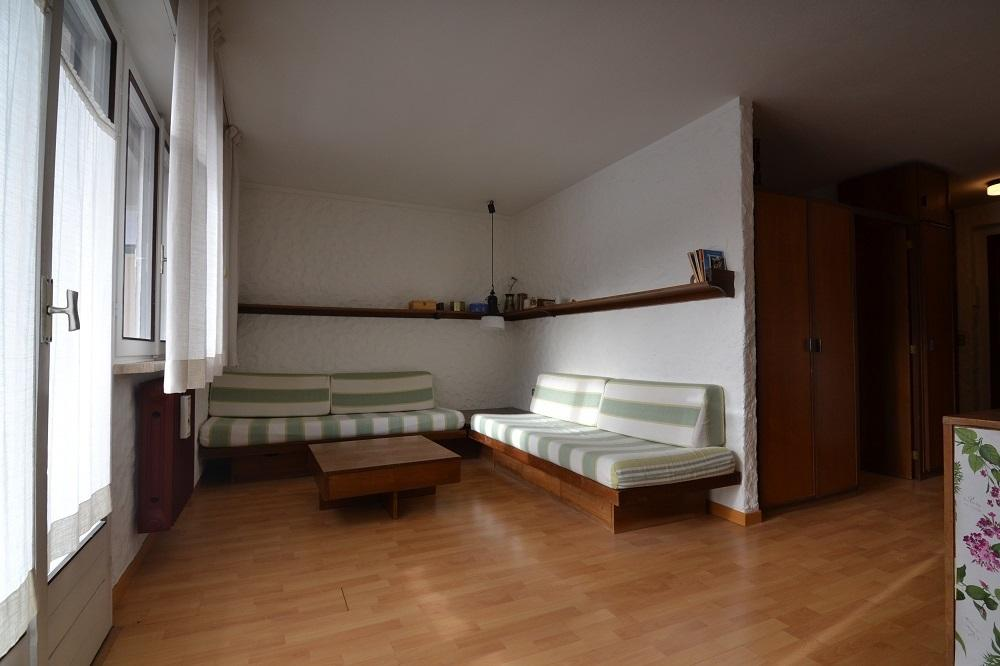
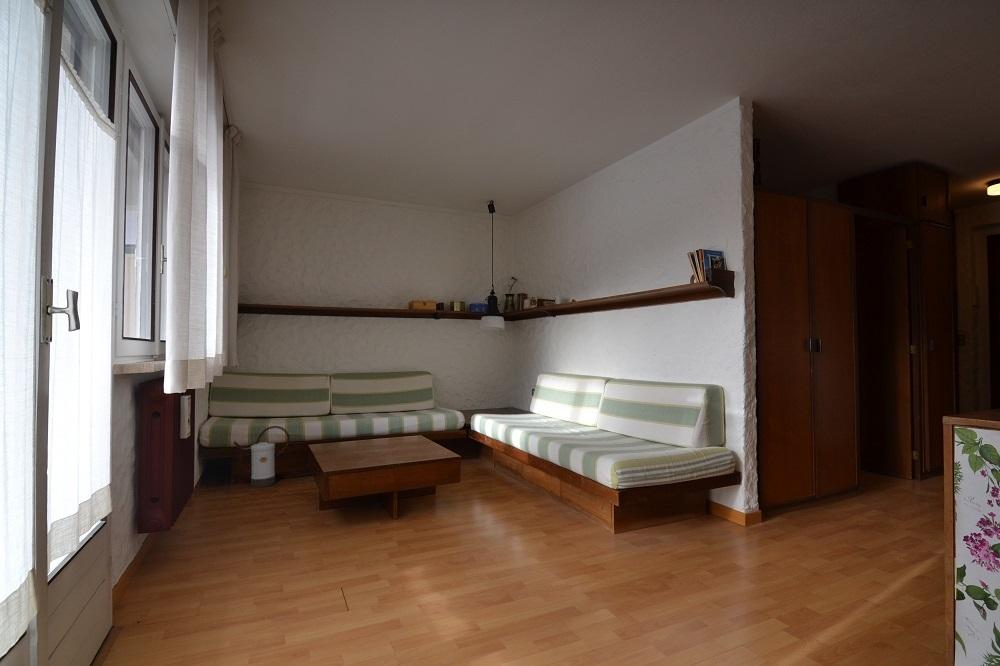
+ watering can [232,425,291,488]
